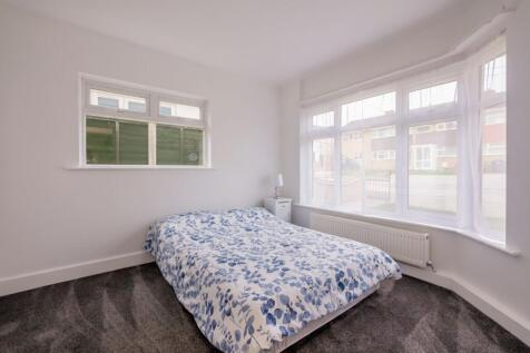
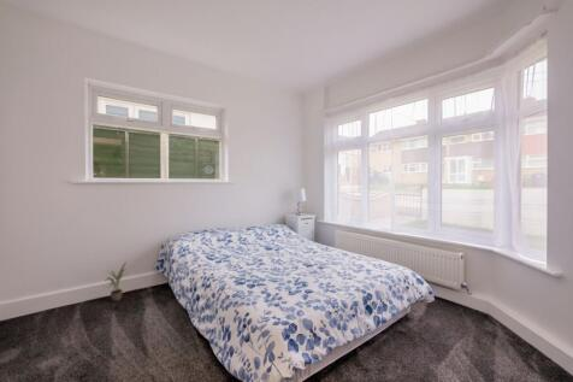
+ potted plant [106,261,128,302]
